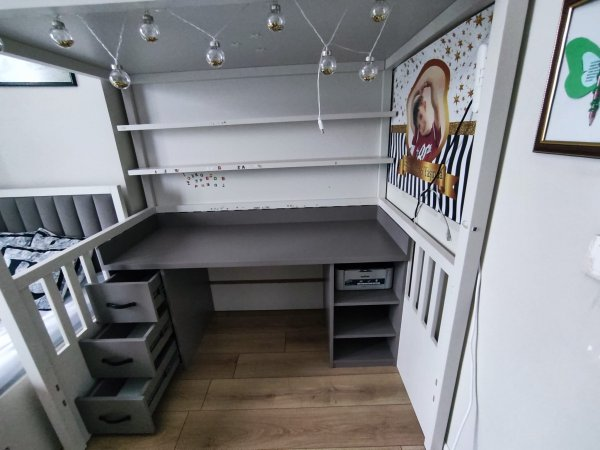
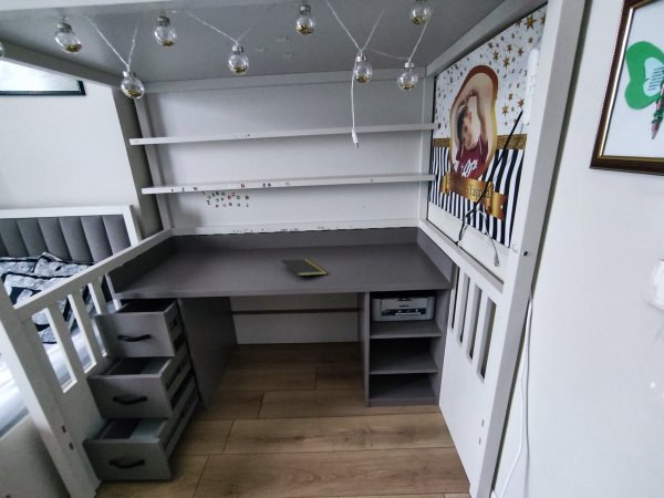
+ notepad [280,258,328,283]
